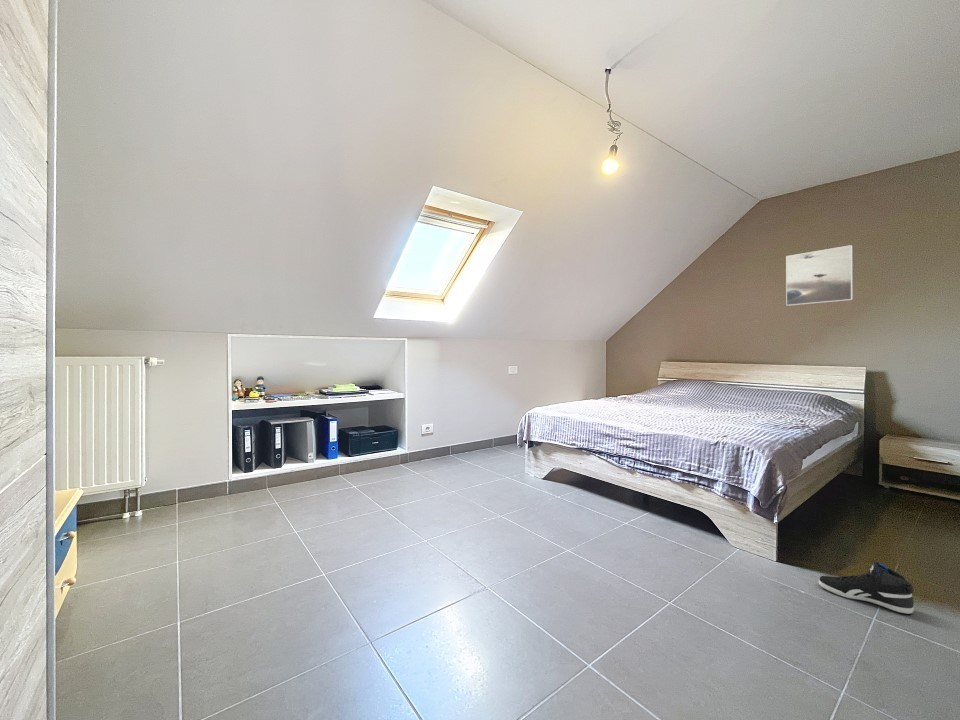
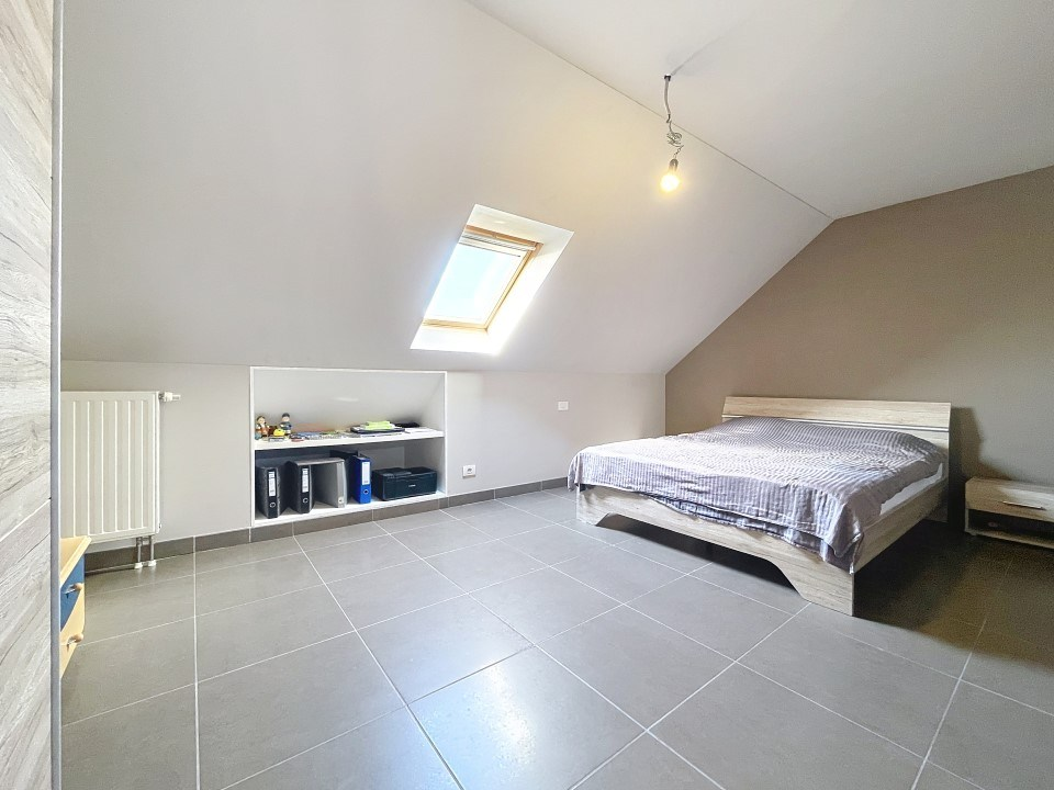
- sneaker [818,561,915,615]
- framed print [785,244,854,307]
